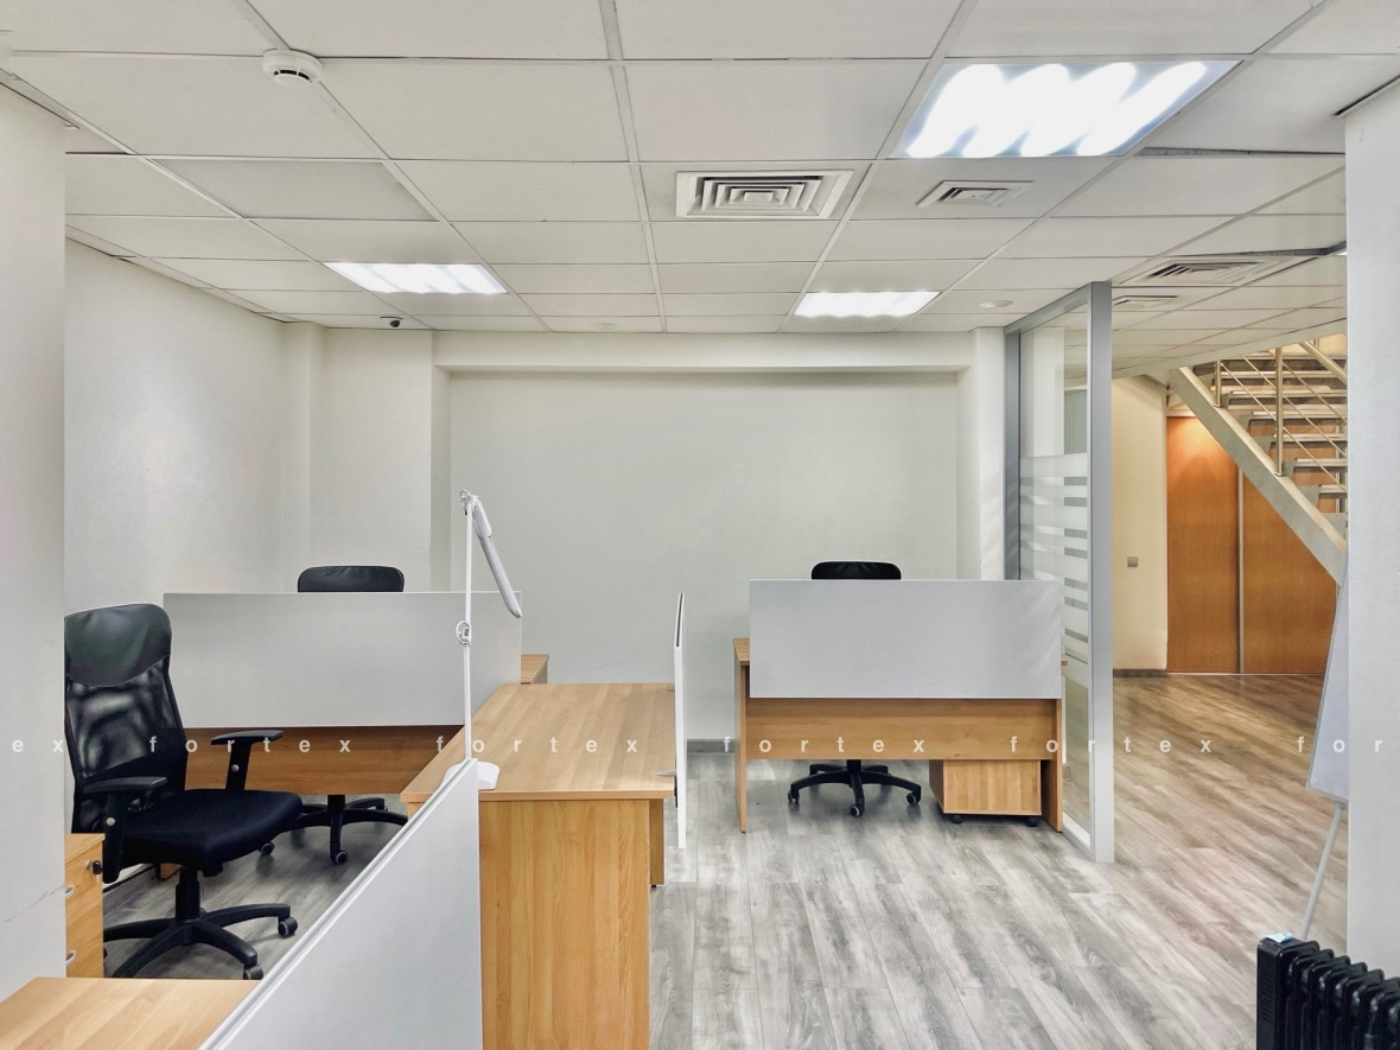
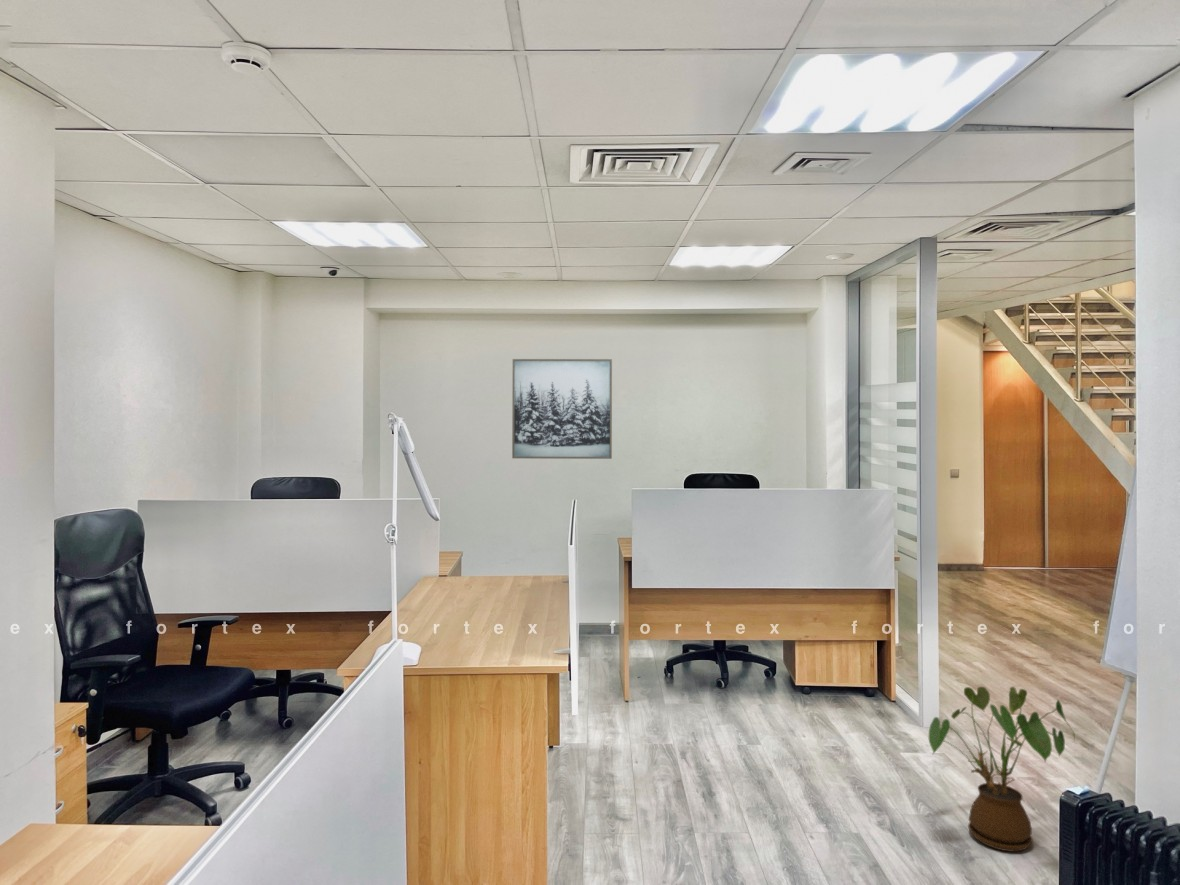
+ wall art [511,358,613,460]
+ house plant [928,686,1076,853]
